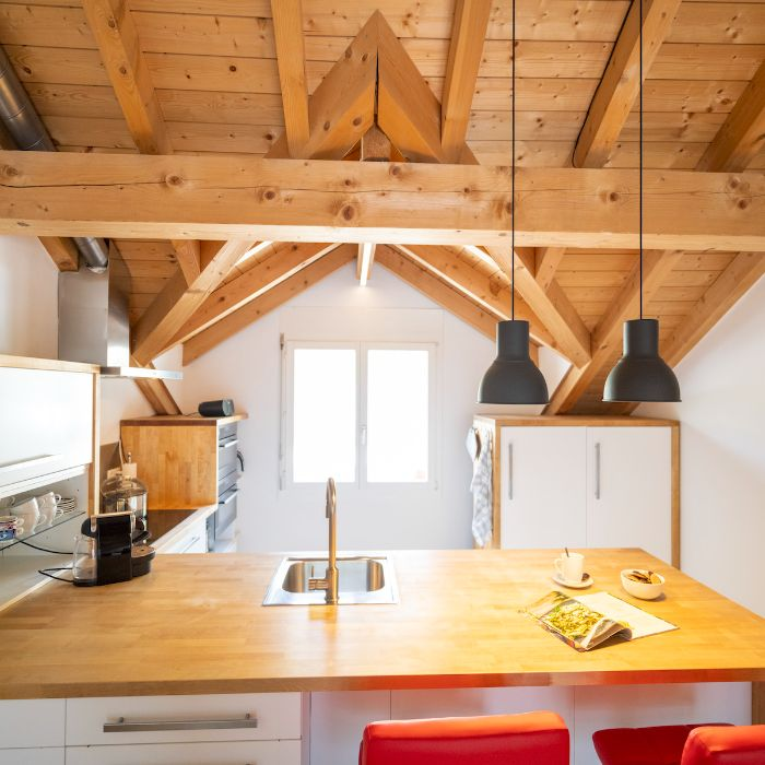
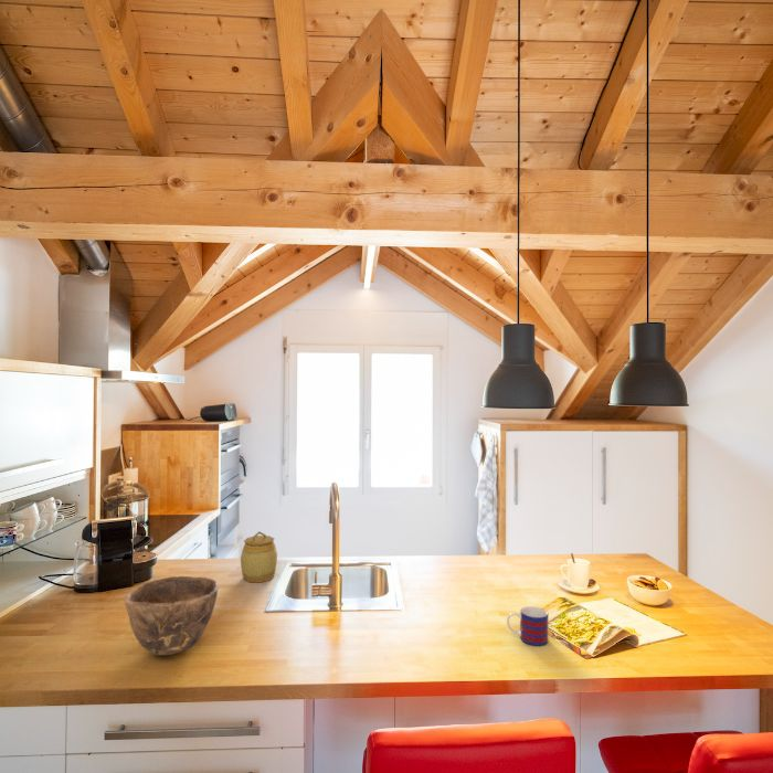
+ bowl [123,575,220,656]
+ jar [240,530,278,583]
+ mug [506,605,550,647]
